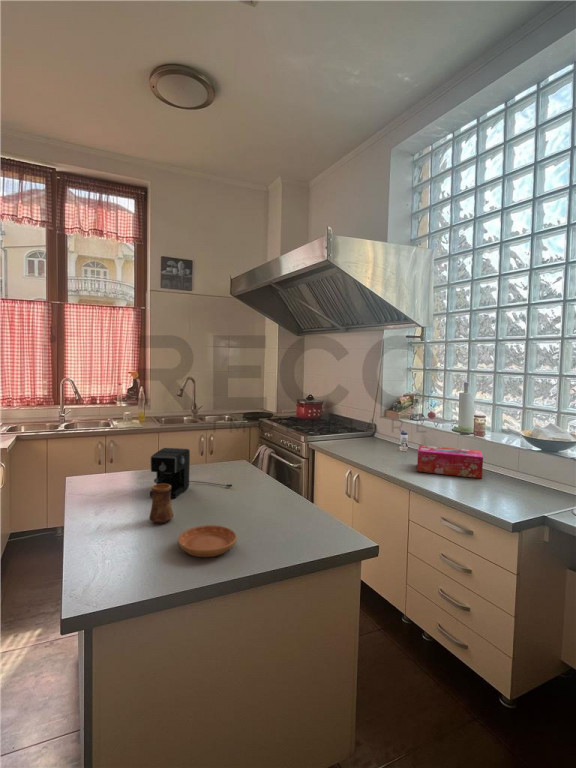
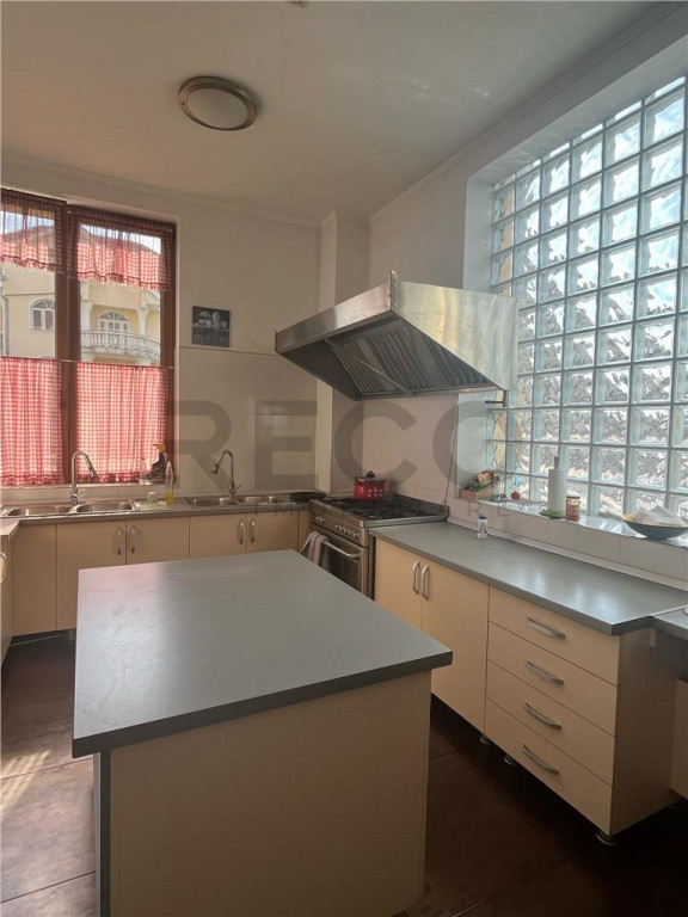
- tissue box [416,444,484,479]
- saucer [177,524,238,558]
- cup [148,484,175,524]
- coffee maker [149,447,233,499]
